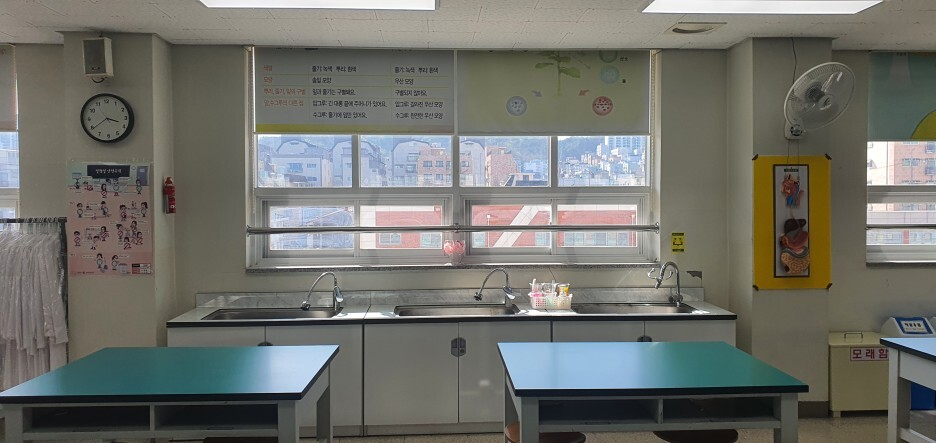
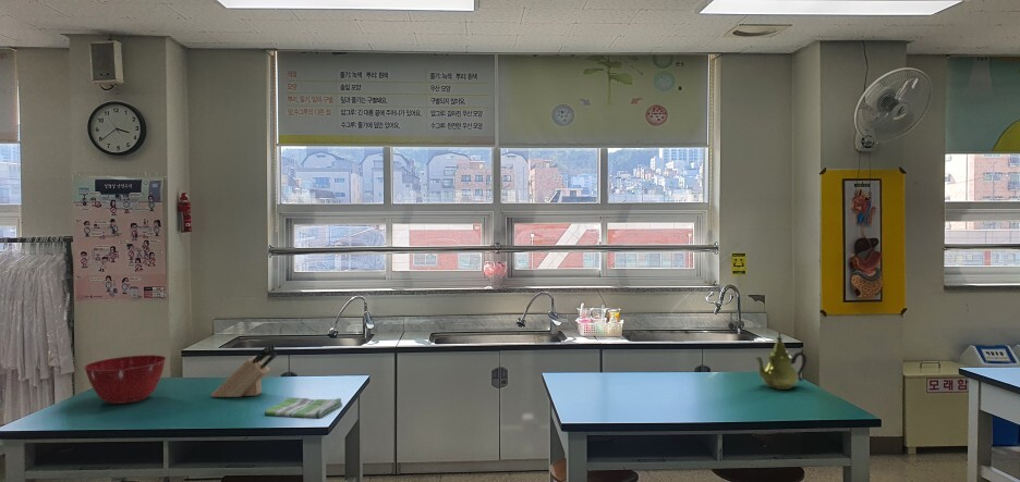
+ knife block [210,344,278,398]
+ teapot [754,331,807,391]
+ mixing bowl [83,354,168,405]
+ dish towel [264,397,343,419]
